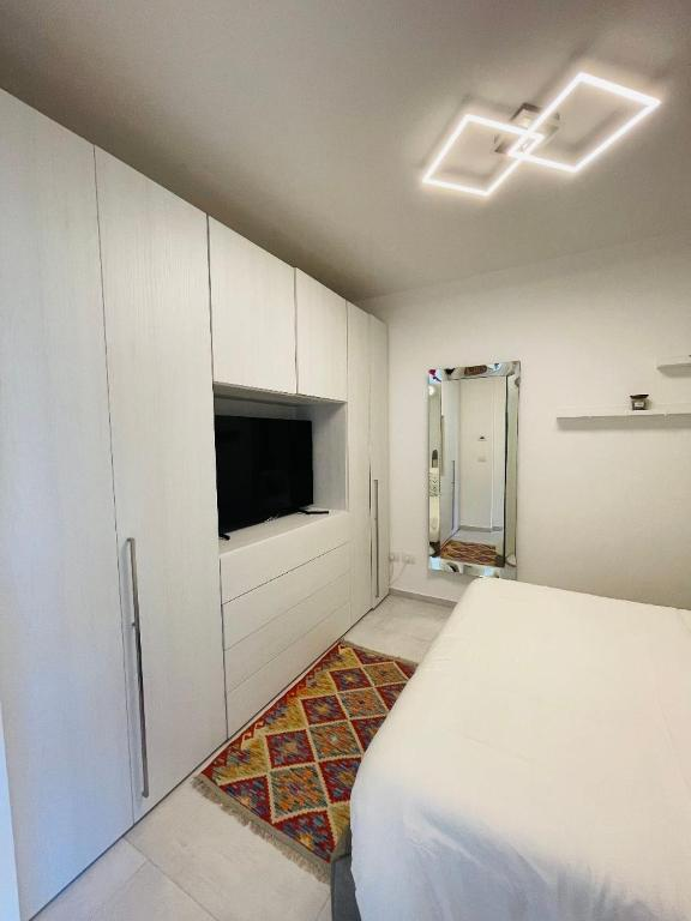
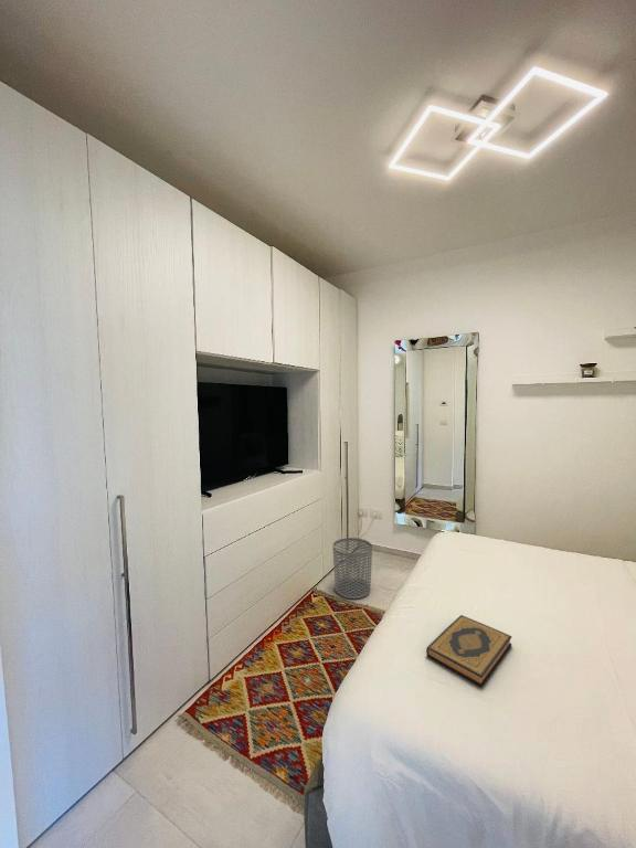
+ hardback book [425,614,512,688]
+ waste bin [332,537,373,600]
